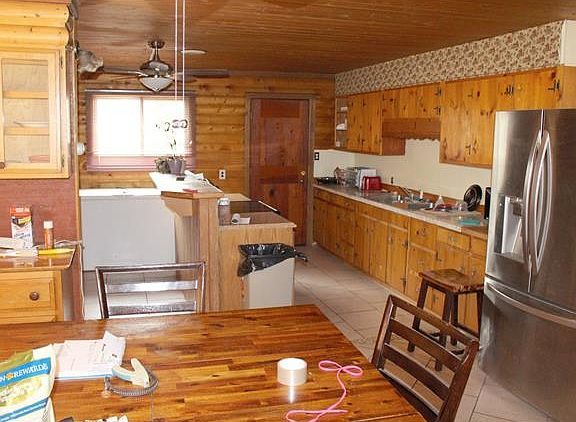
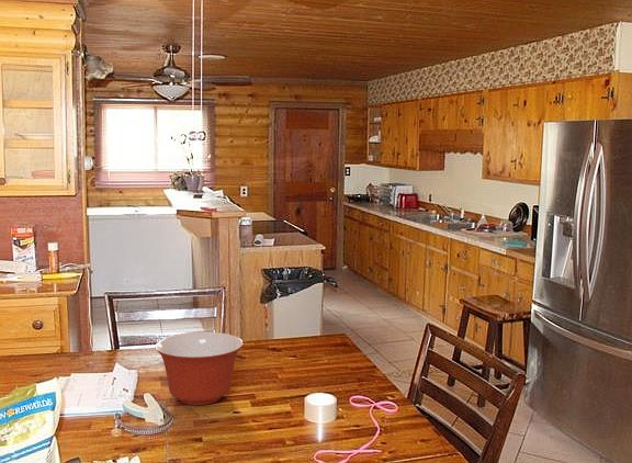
+ mixing bowl [154,331,245,406]
